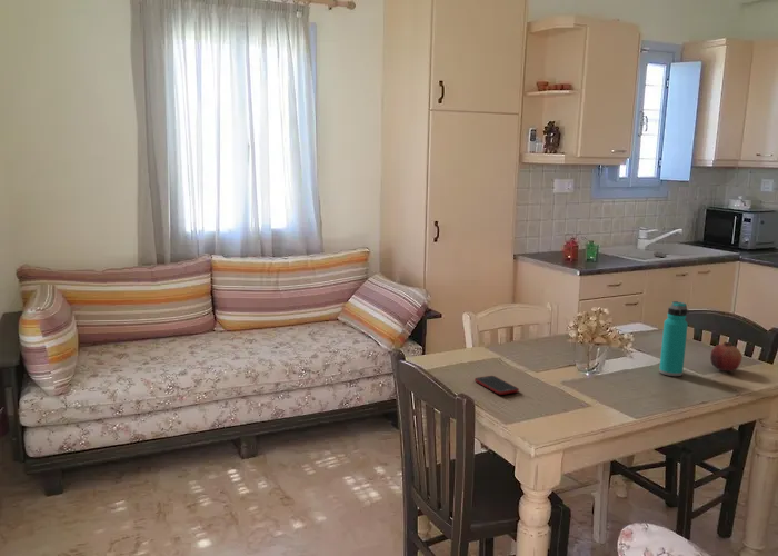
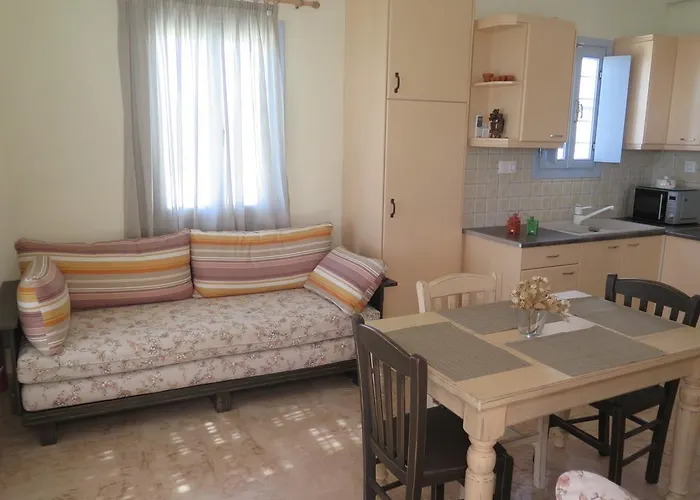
- cell phone [473,375,520,396]
- fruit [709,341,744,371]
- water bottle [658,300,689,377]
